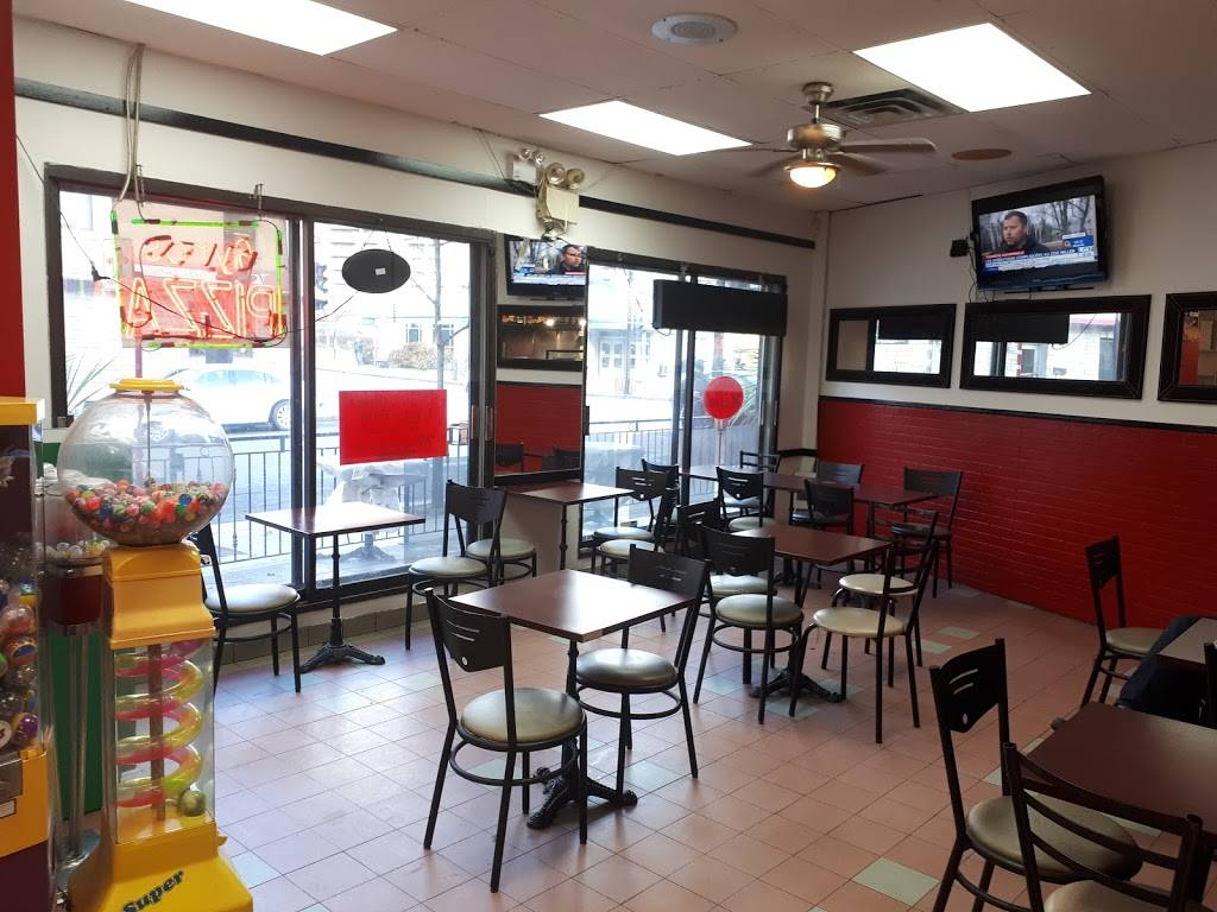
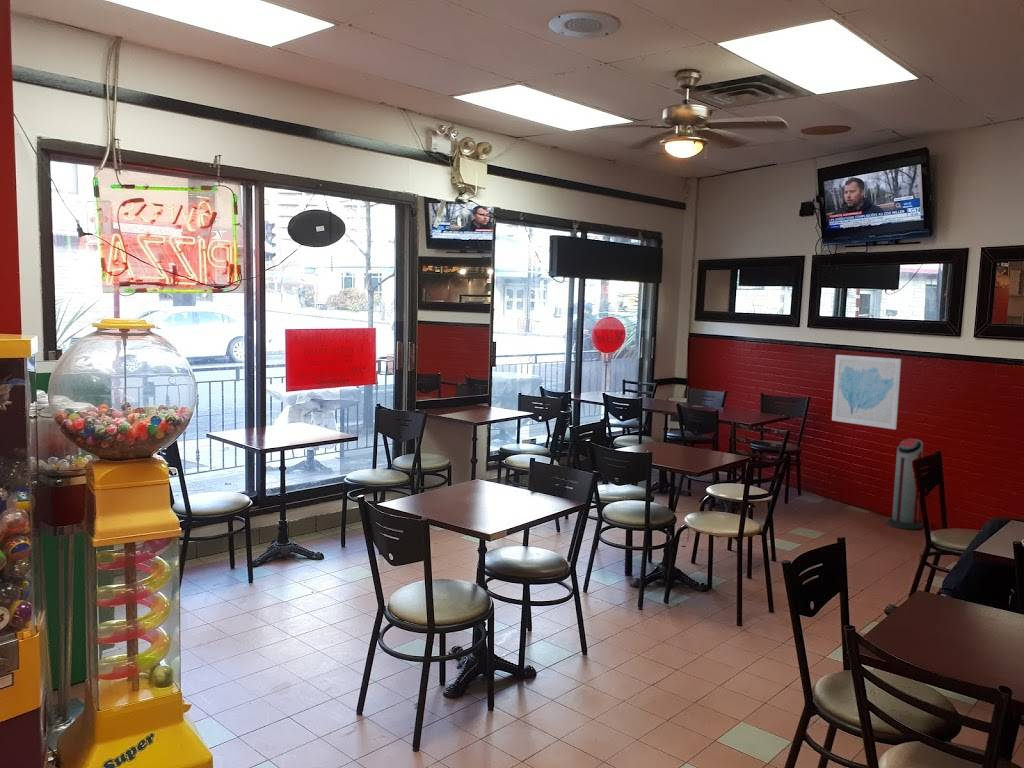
+ wall art [831,354,902,431]
+ air purifier [886,438,924,531]
